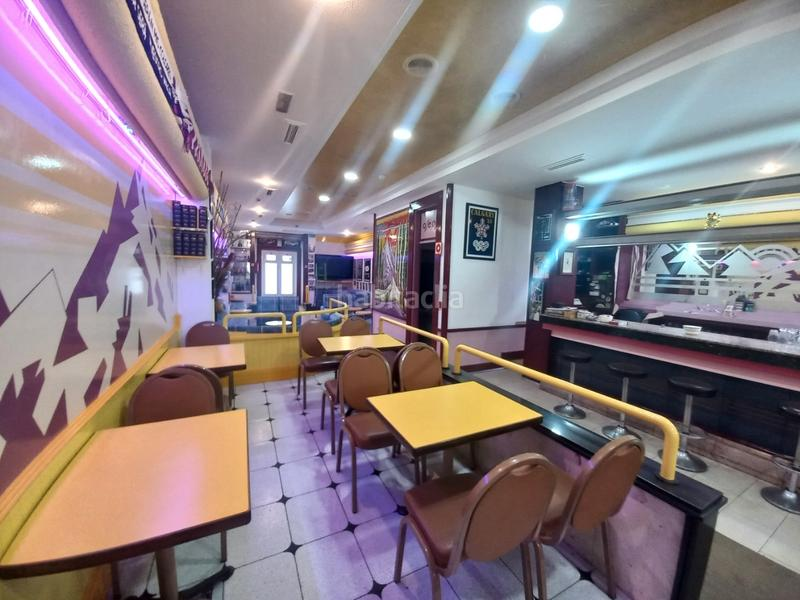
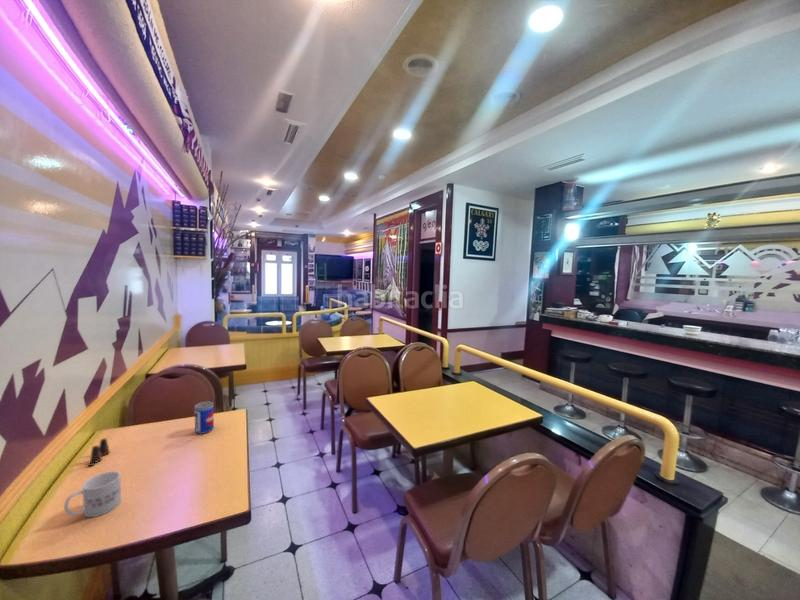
+ mug [63,470,122,518]
+ beer can [193,401,215,435]
+ salt shaker [87,437,111,467]
